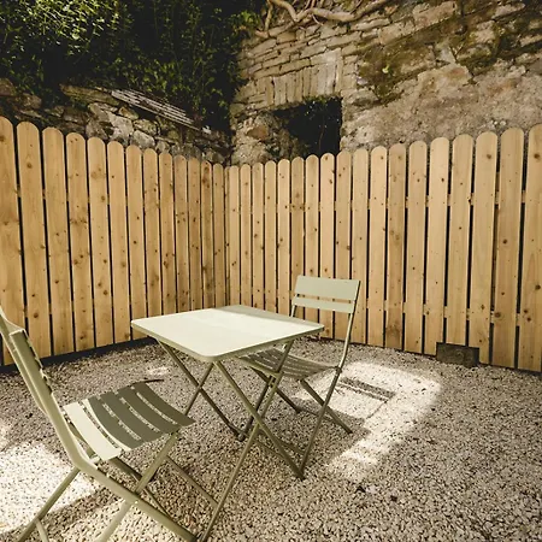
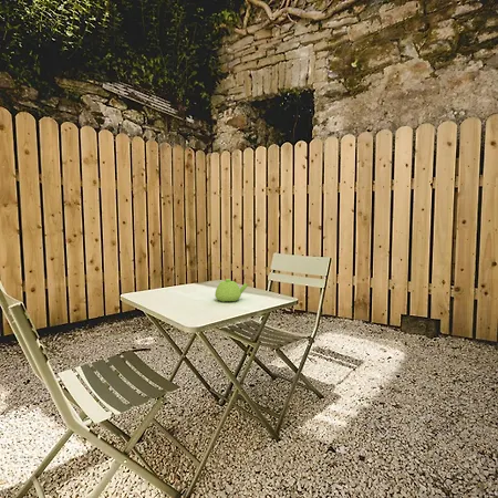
+ teapot [214,278,249,303]
